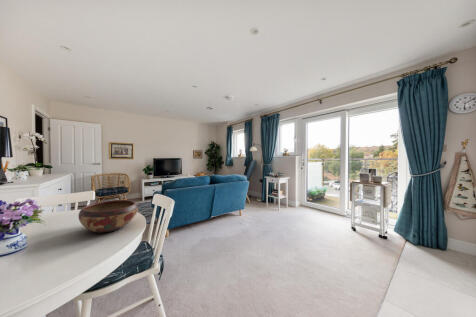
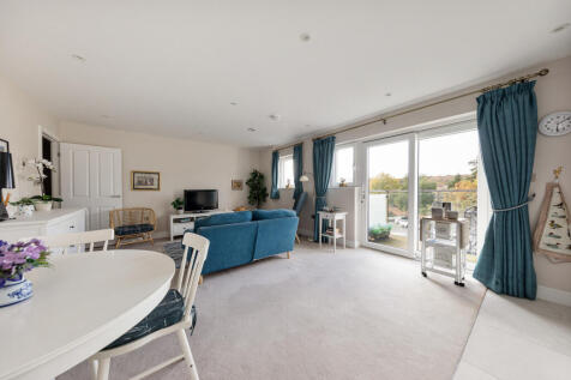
- decorative bowl [77,199,139,234]
